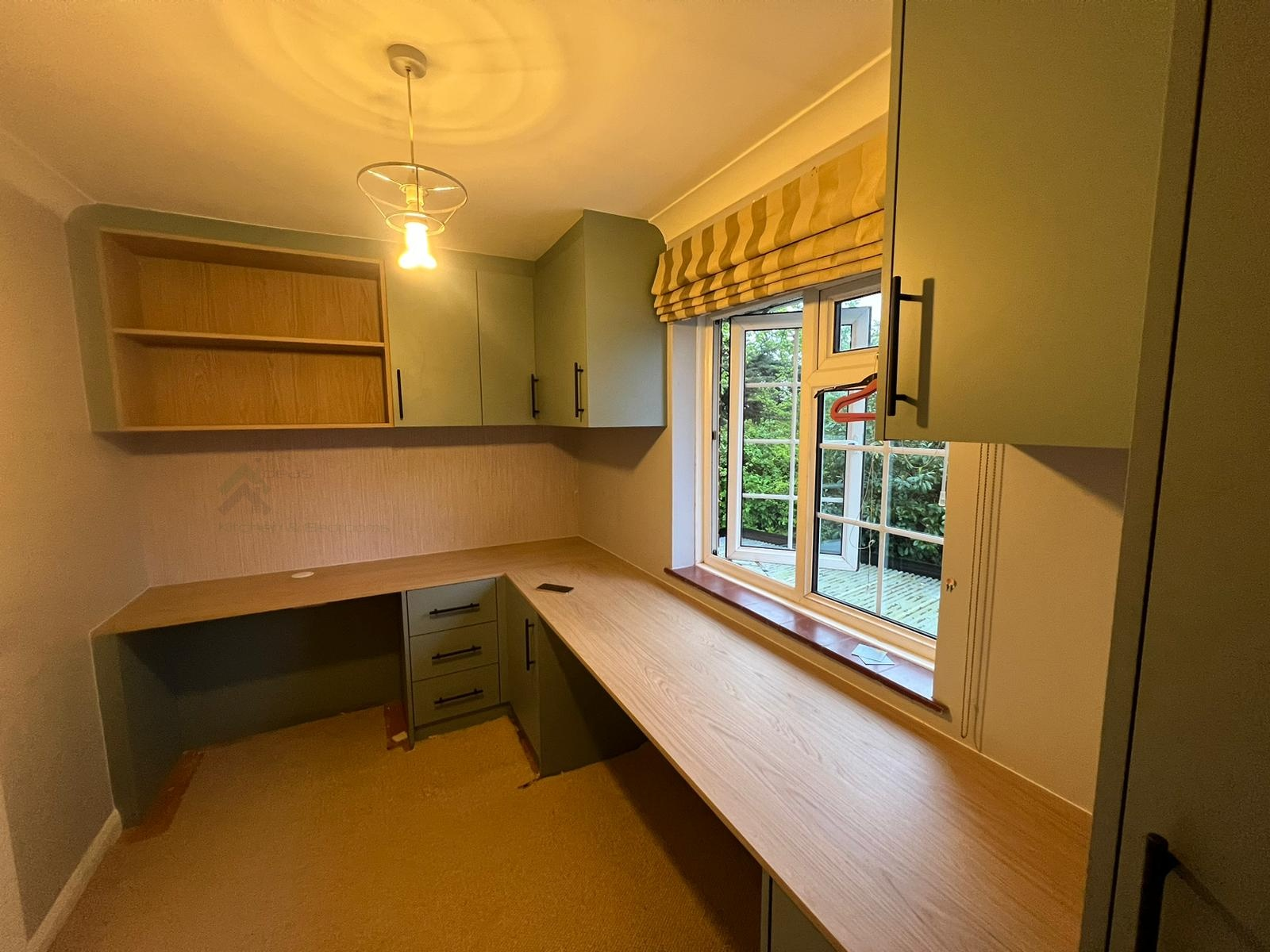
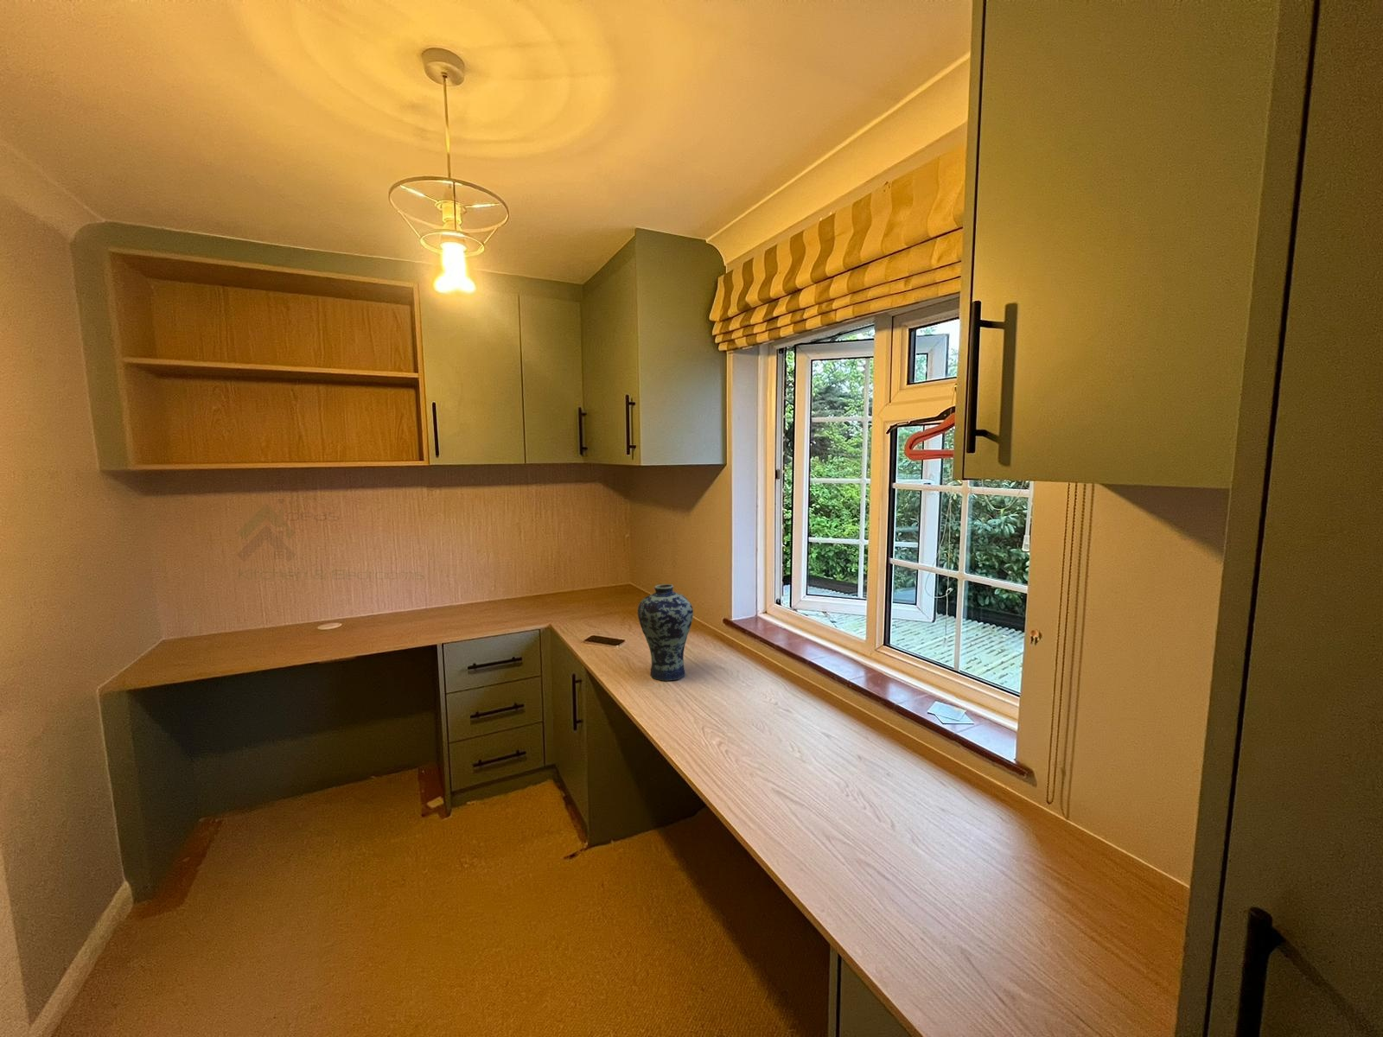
+ vase [637,584,694,682]
